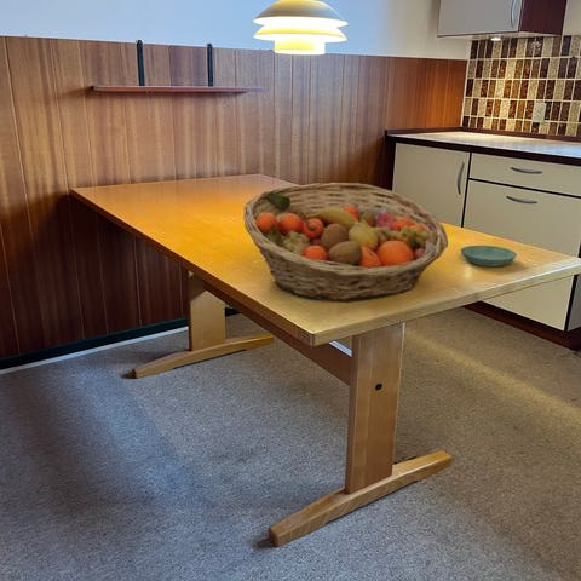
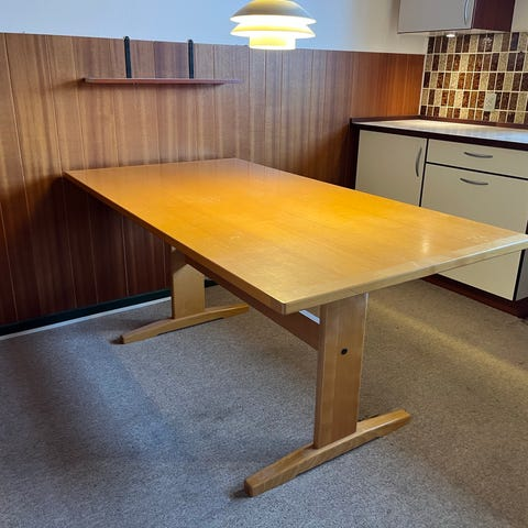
- fruit basket [242,182,449,303]
- saucer [459,245,518,268]
